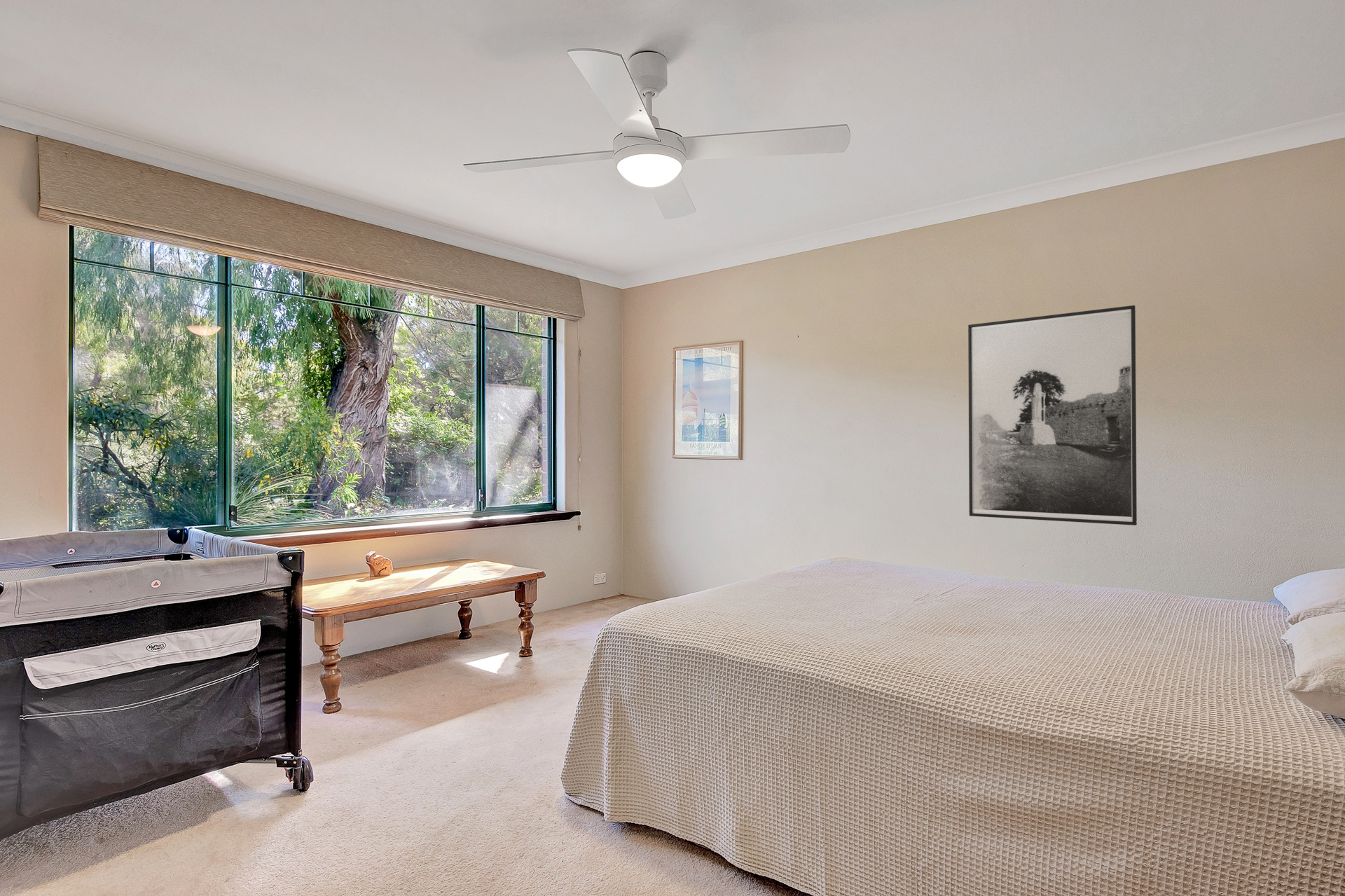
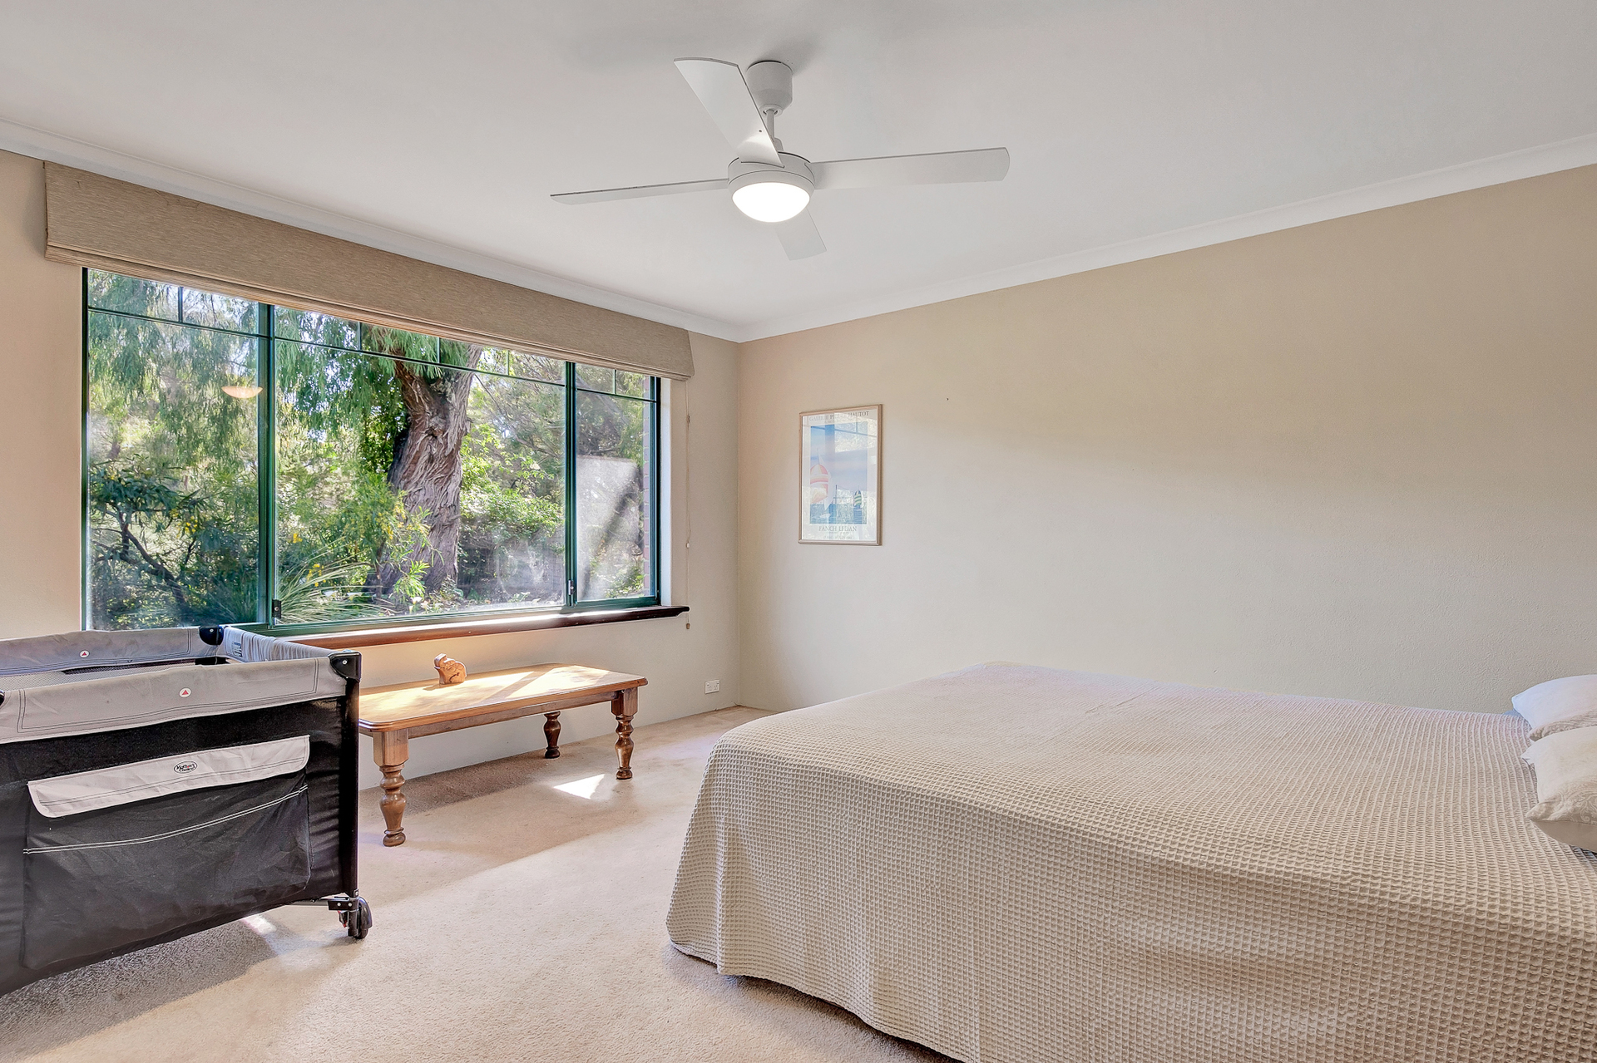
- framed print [967,305,1138,526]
